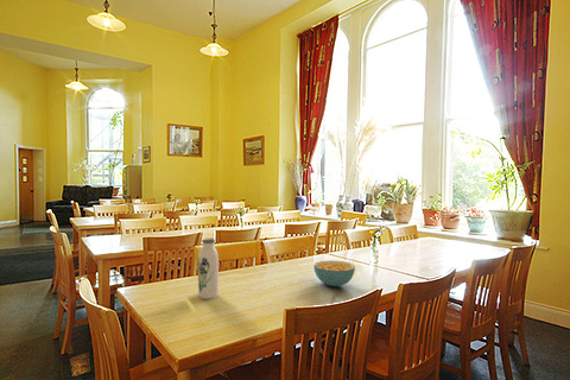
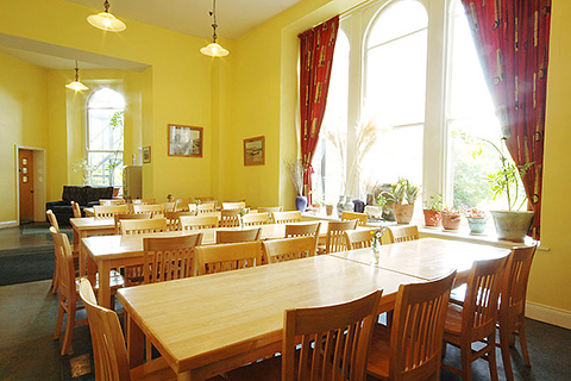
- water bottle [197,236,220,299]
- cereal bowl [312,259,356,289]
